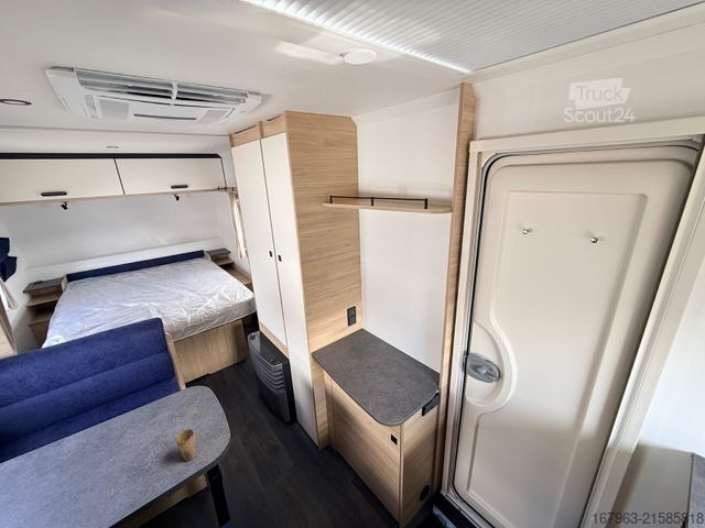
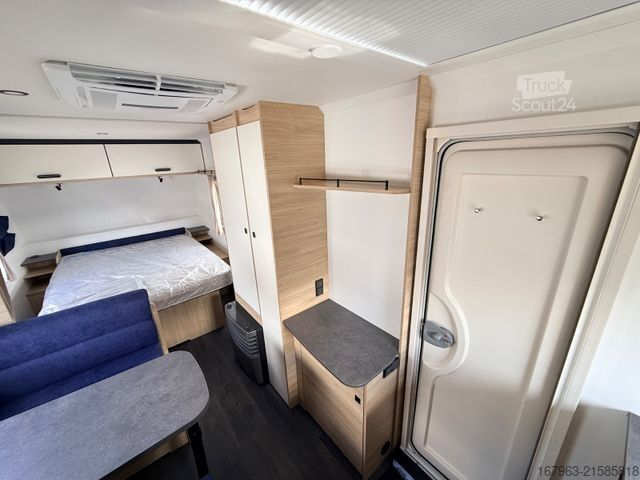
- cup [175,428,197,462]
